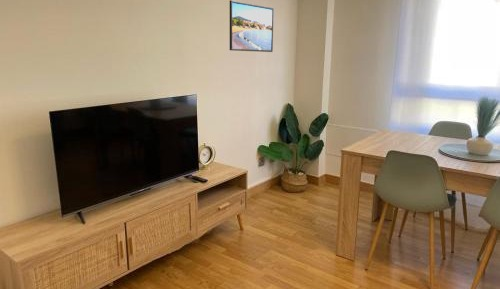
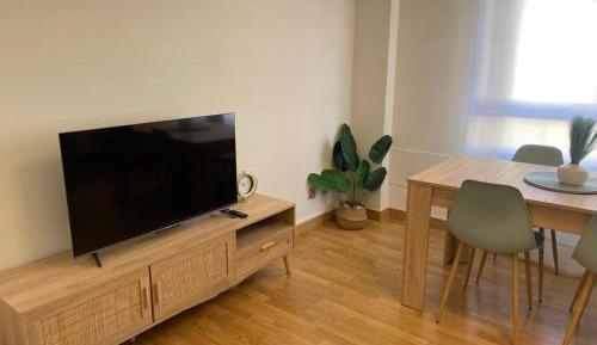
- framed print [229,0,275,53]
